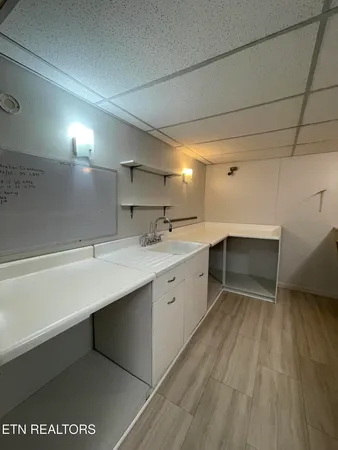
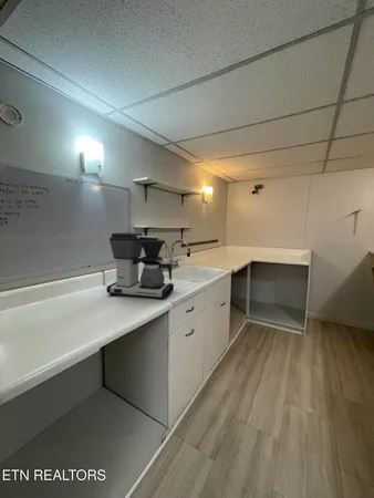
+ coffee maker [105,231,175,301]
